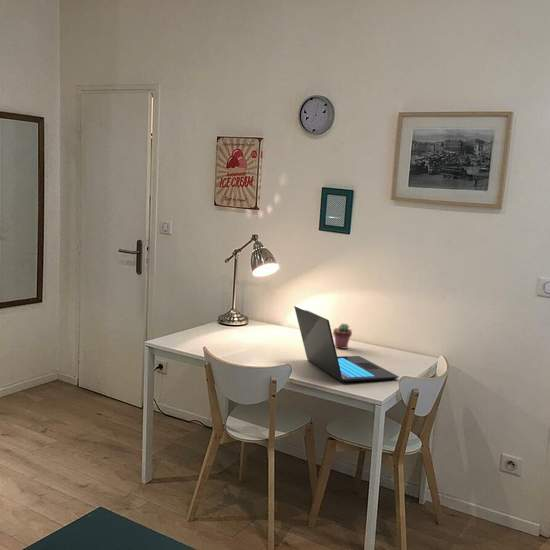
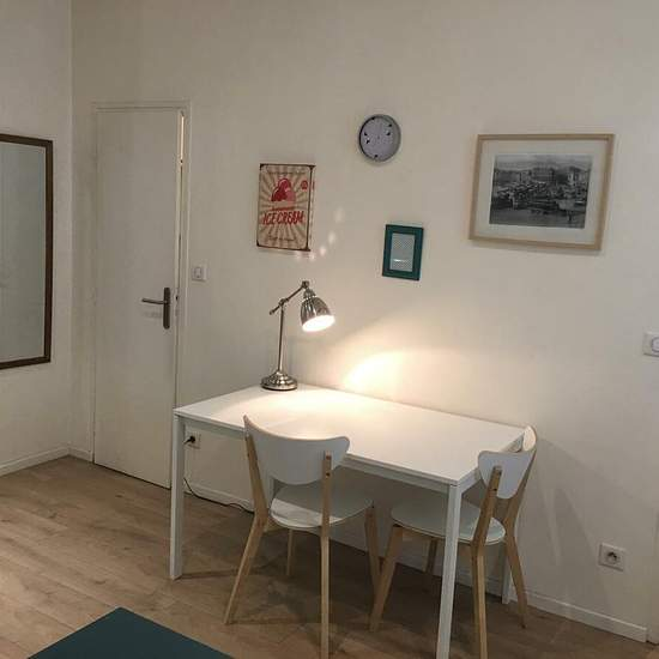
- laptop [293,304,400,382]
- potted succulent [332,323,353,350]
